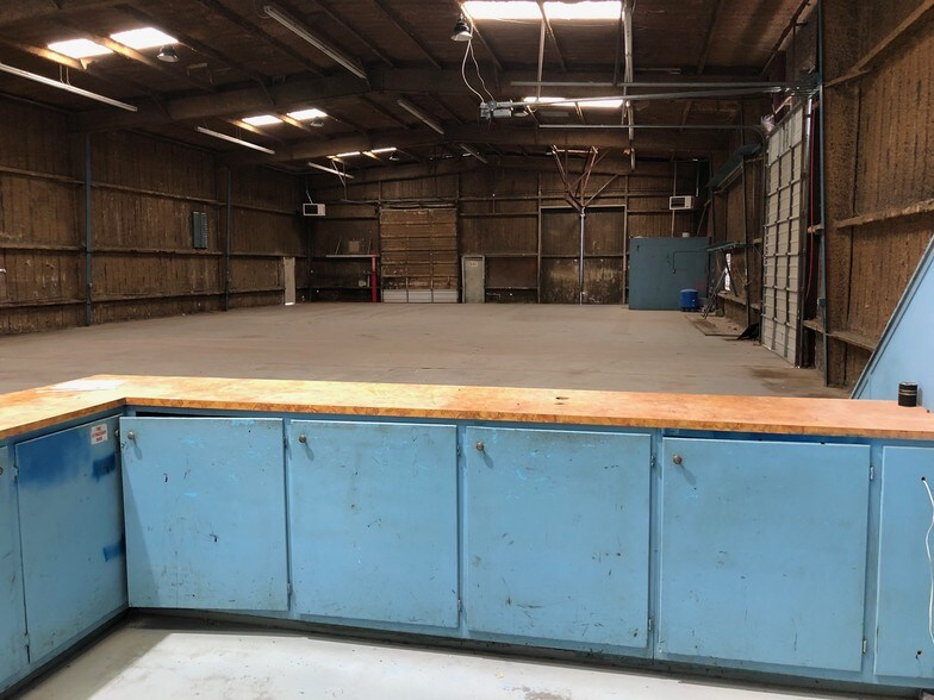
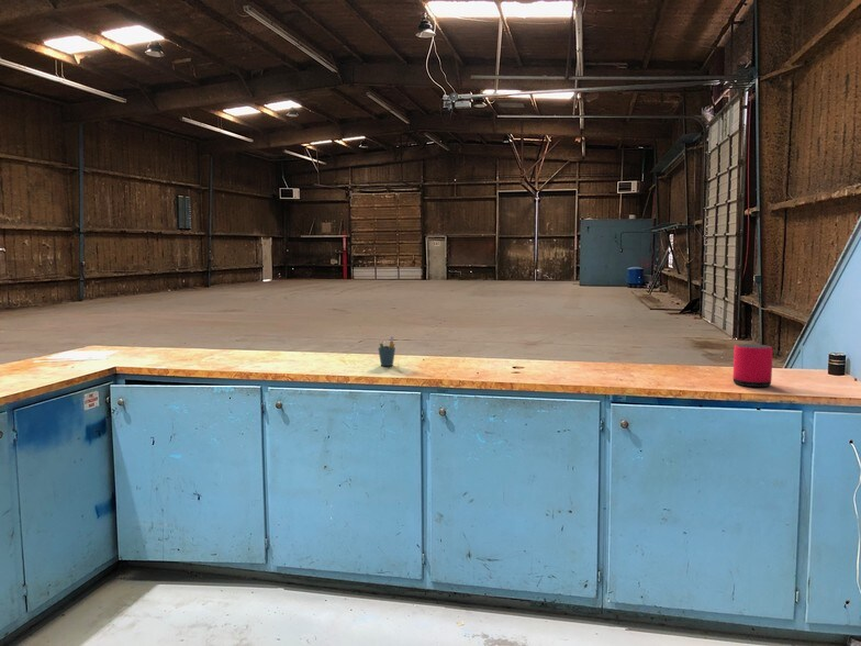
+ speaker [731,343,774,388]
+ pen holder [377,336,396,367]
